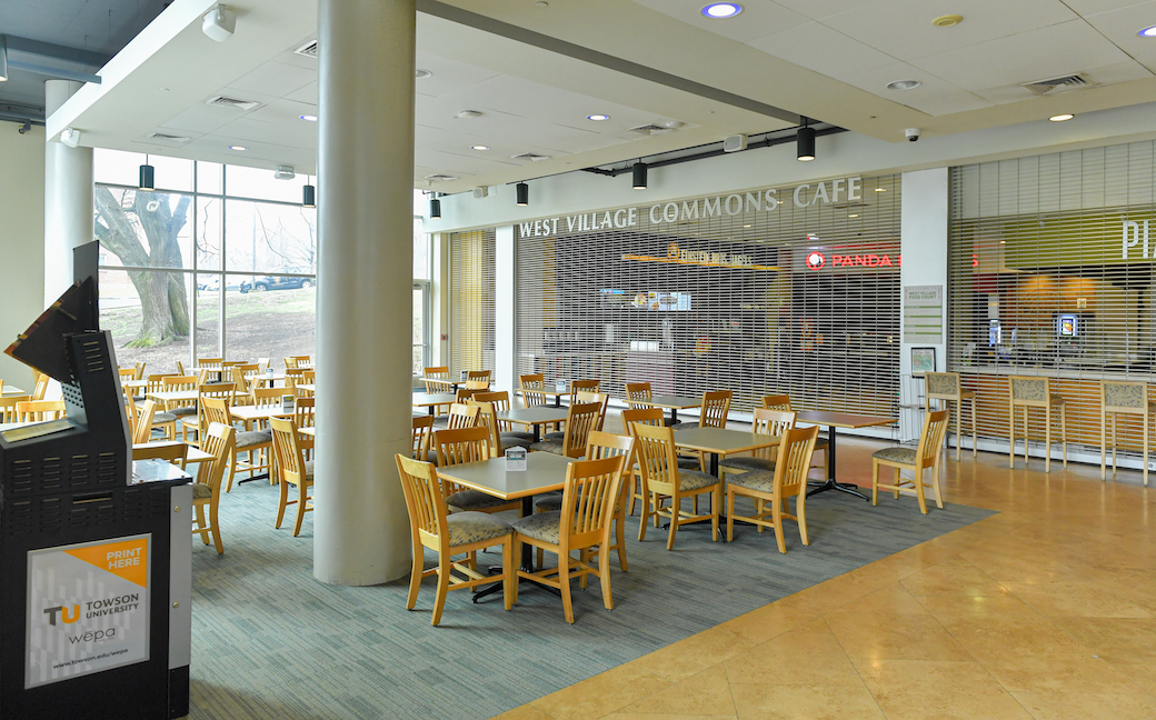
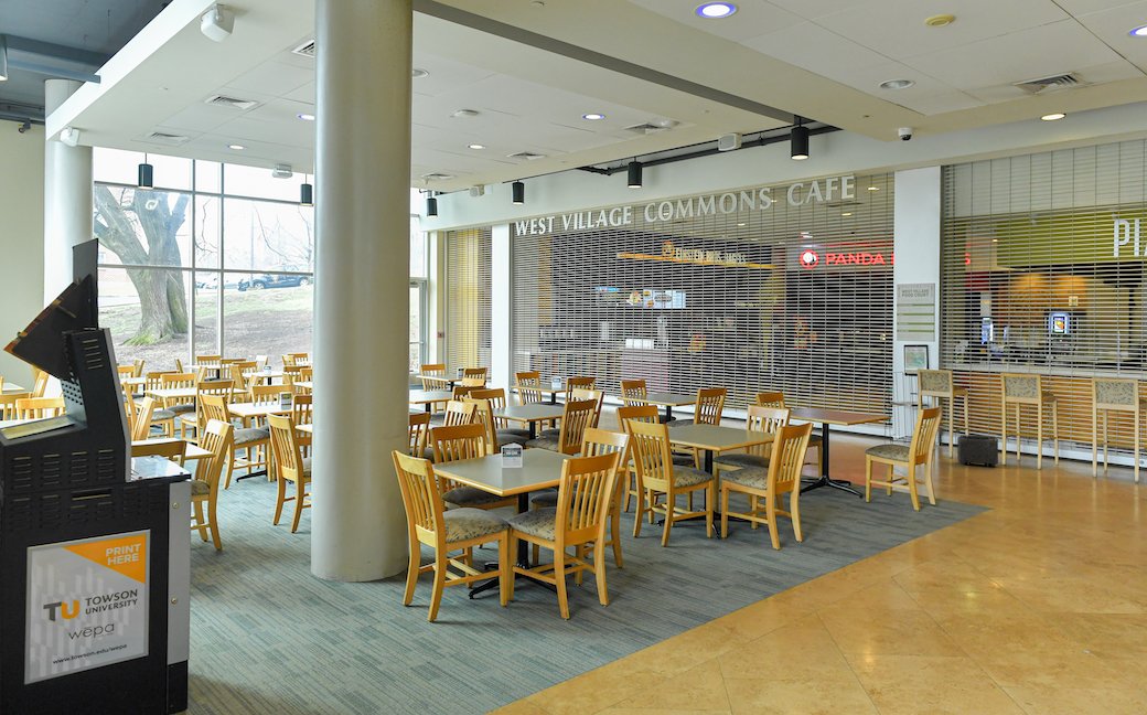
+ backpack [956,434,999,468]
